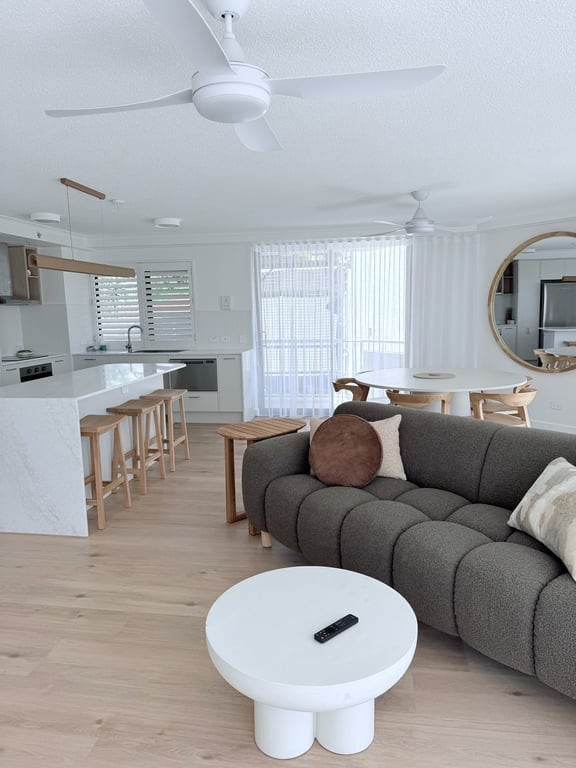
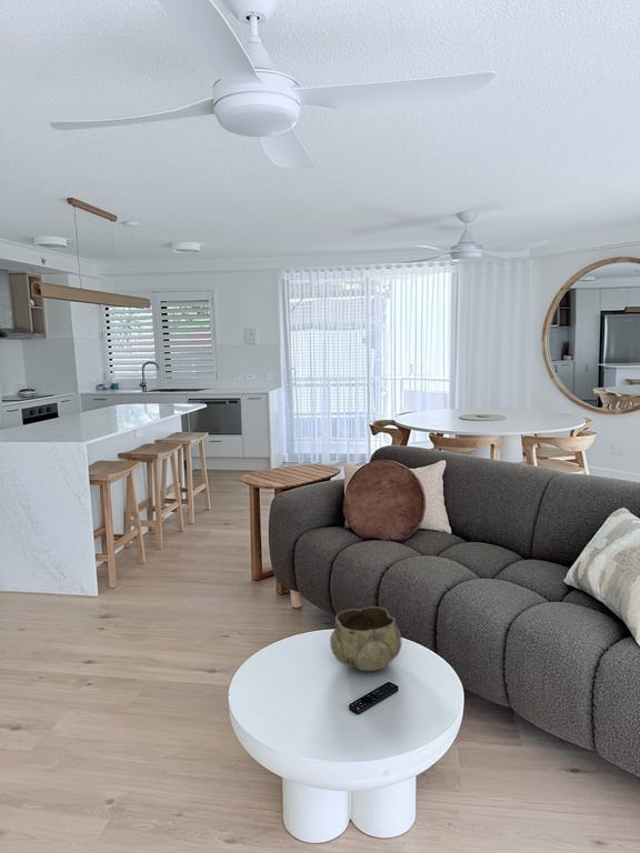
+ decorative bowl [329,605,403,672]
